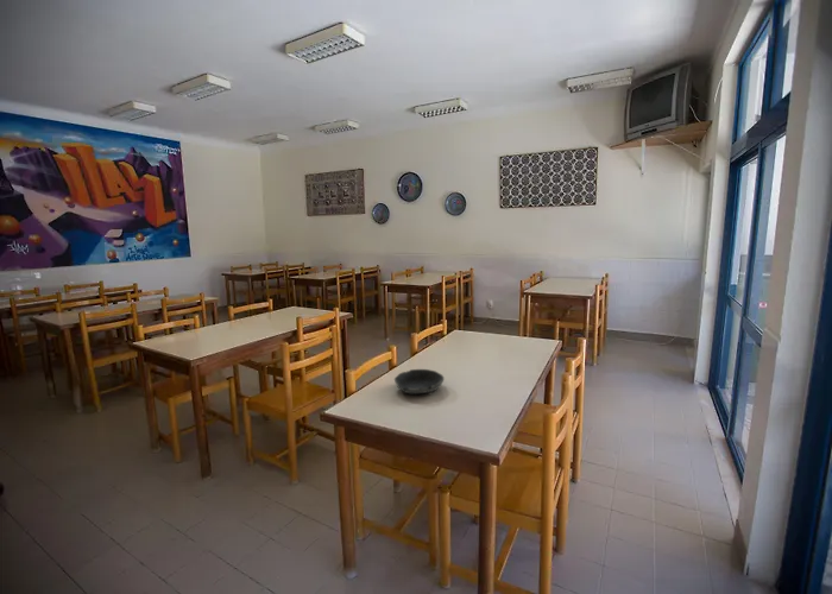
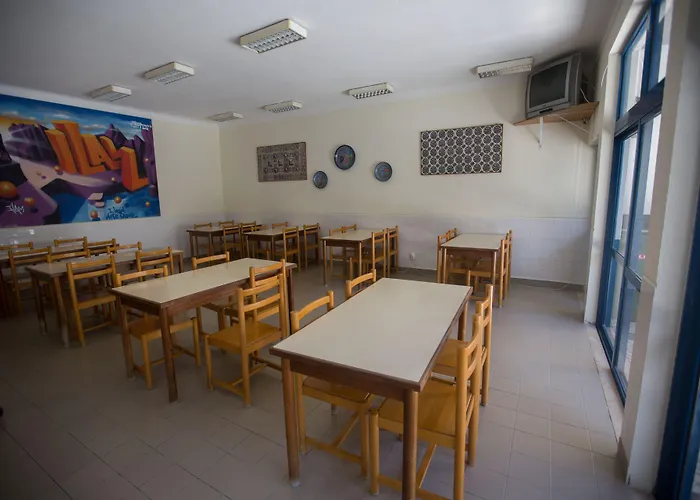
- bowl [393,368,446,394]
